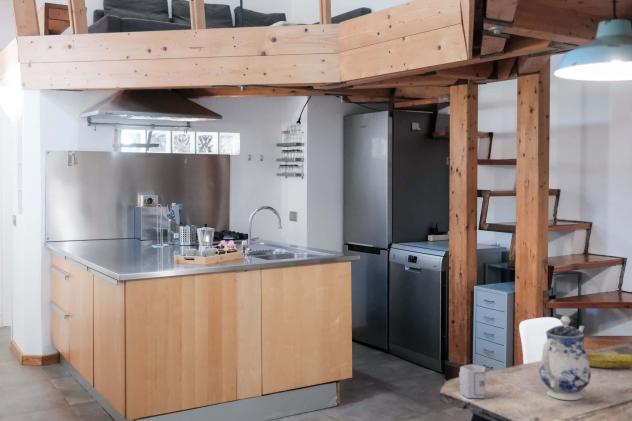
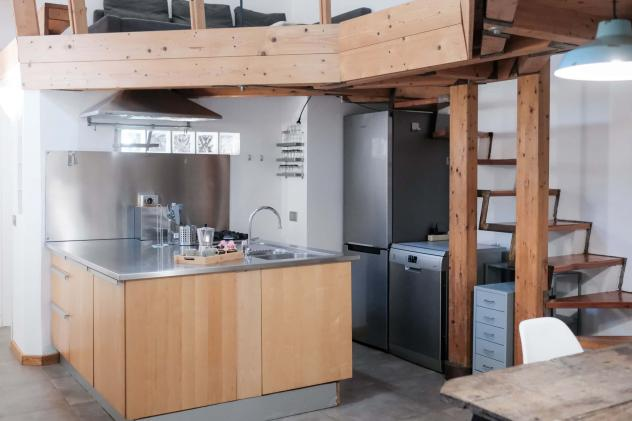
- banana [586,351,632,369]
- cup [458,363,486,399]
- teapot [538,315,592,401]
